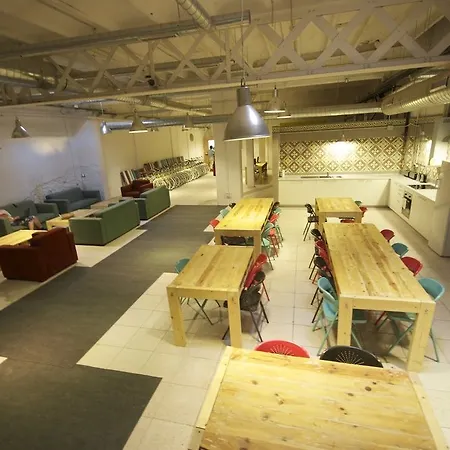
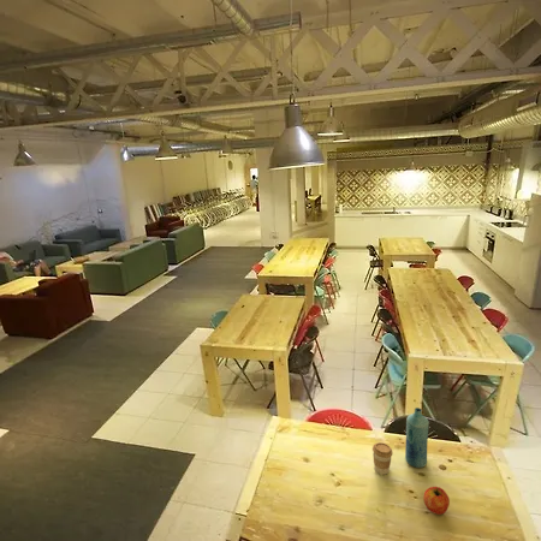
+ fruit [422,486,451,516]
+ coffee cup [371,441,393,476]
+ bottle [404,406,430,469]
